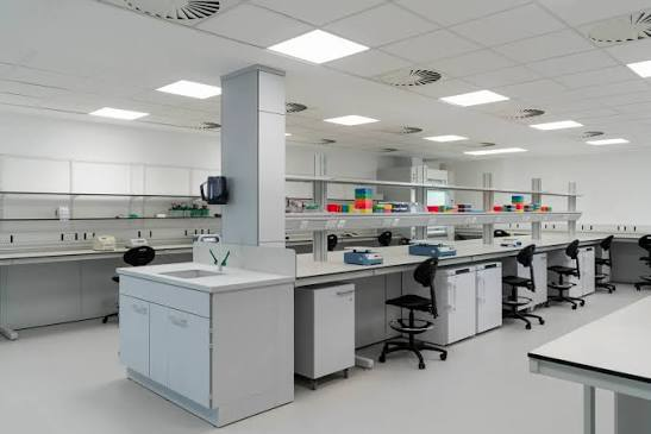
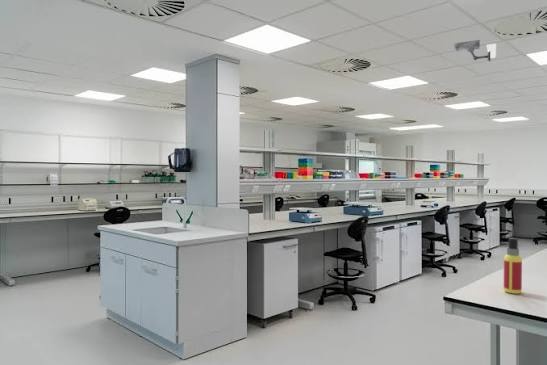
+ spray bottle [503,237,523,295]
+ security camera [452,39,497,62]
